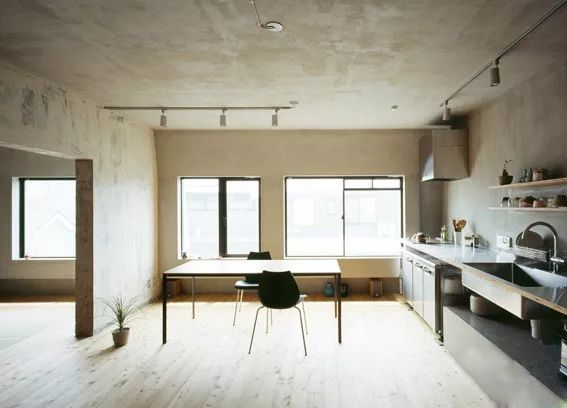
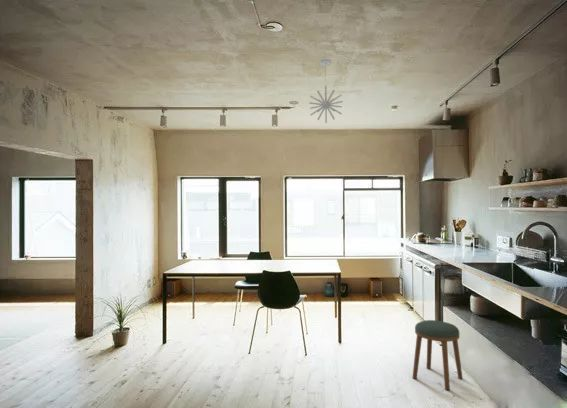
+ pendant light [308,58,344,124]
+ stool [412,319,464,391]
